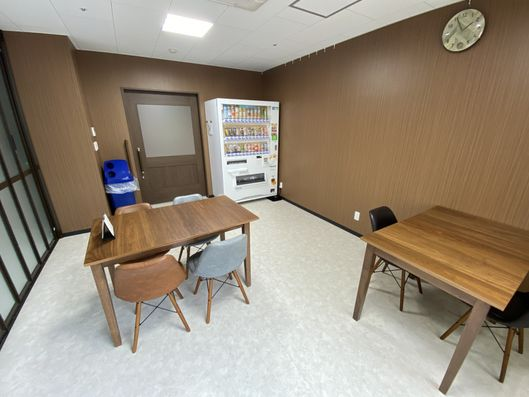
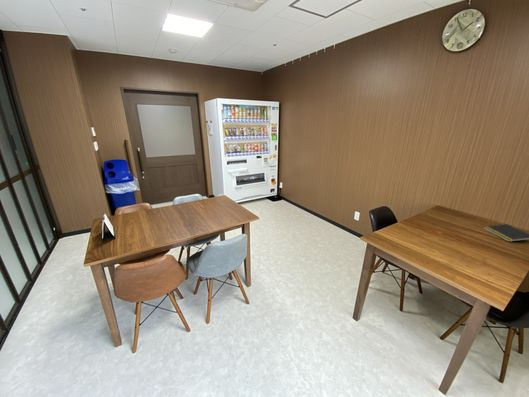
+ notepad [483,223,529,243]
